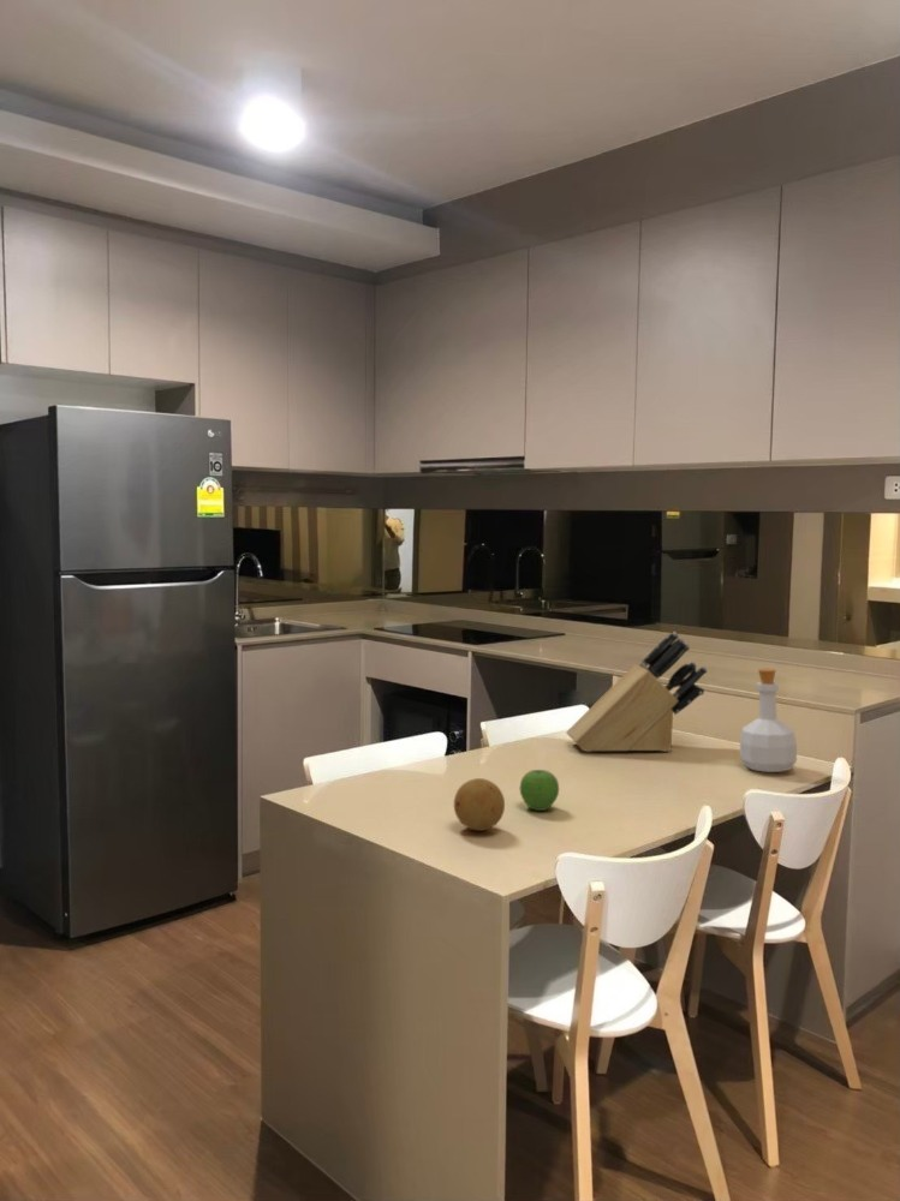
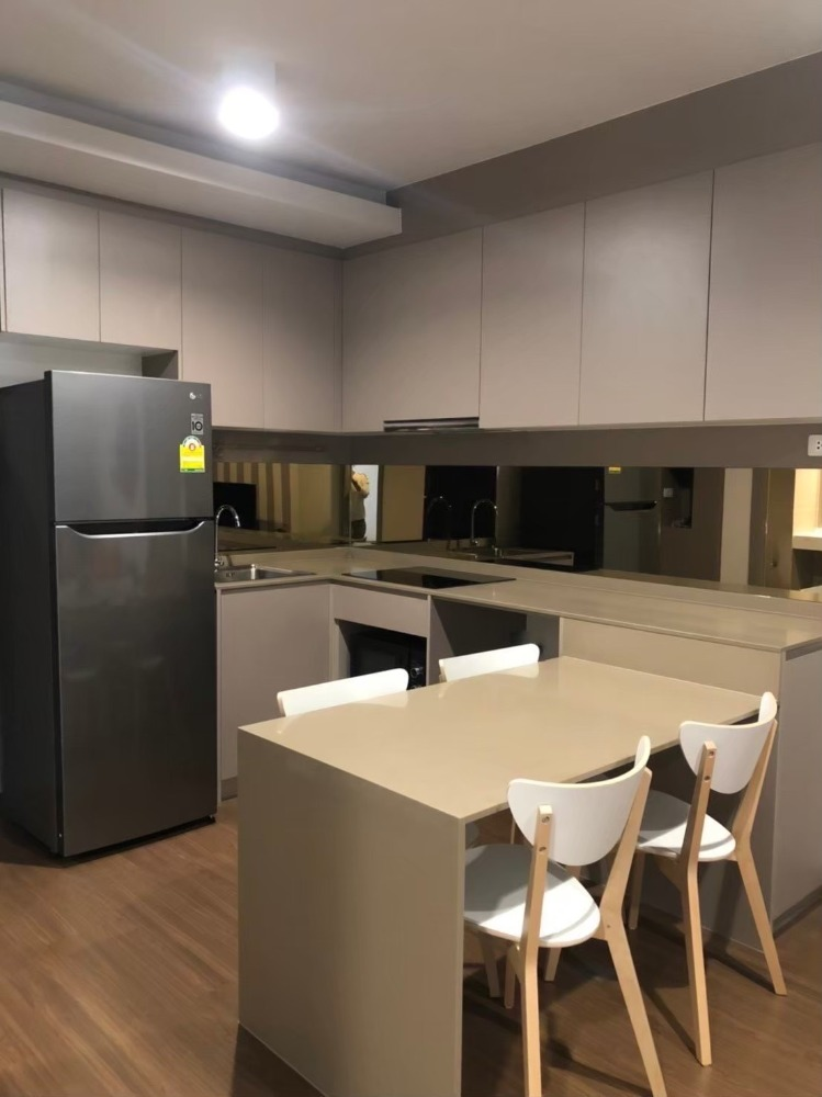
- fruit [519,769,560,812]
- knife block [565,631,709,753]
- bottle [739,668,798,773]
- fruit [453,777,506,832]
